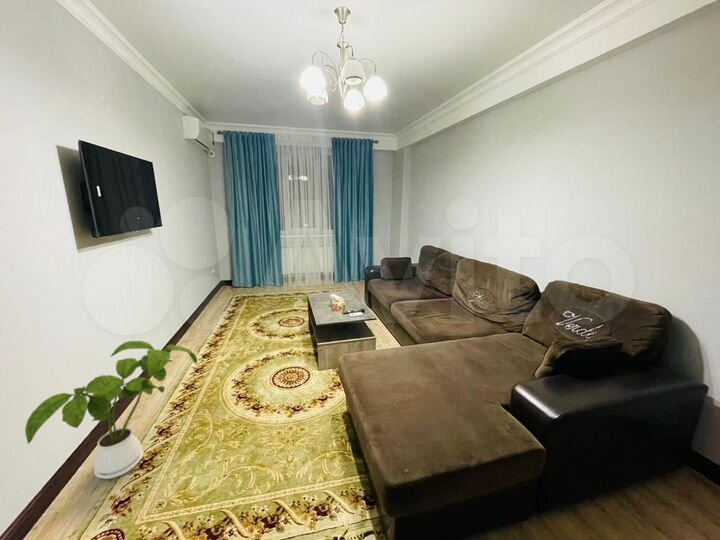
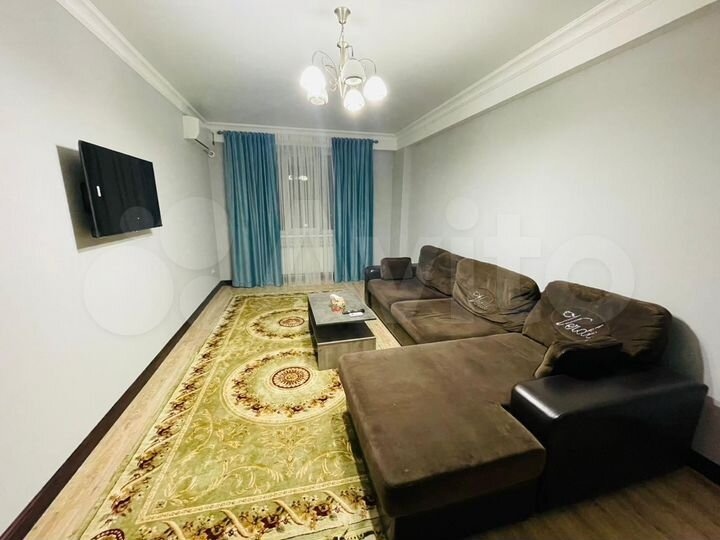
- house plant [24,340,198,480]
